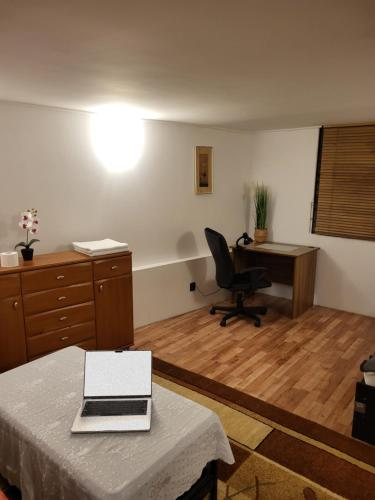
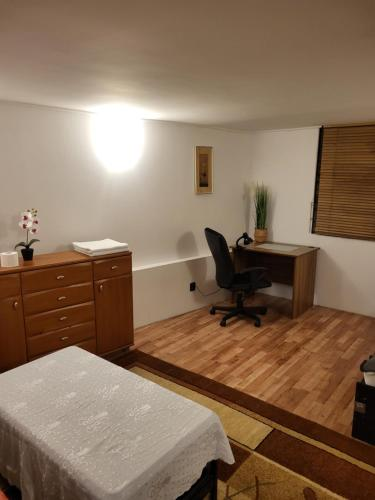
- laptop [70,349,153,434]
